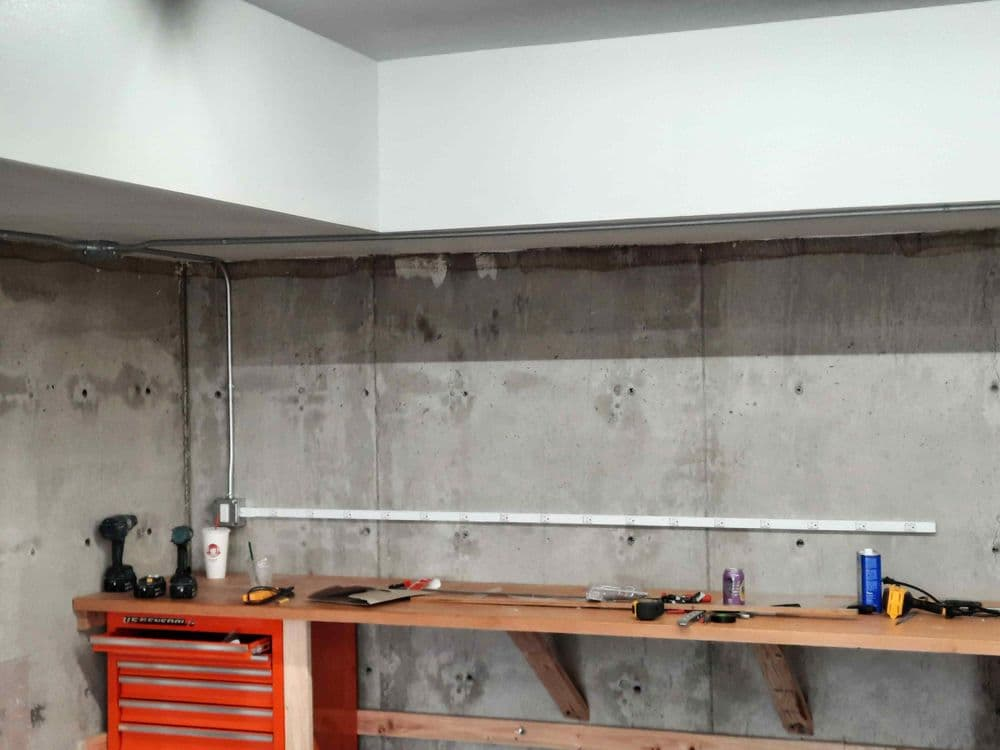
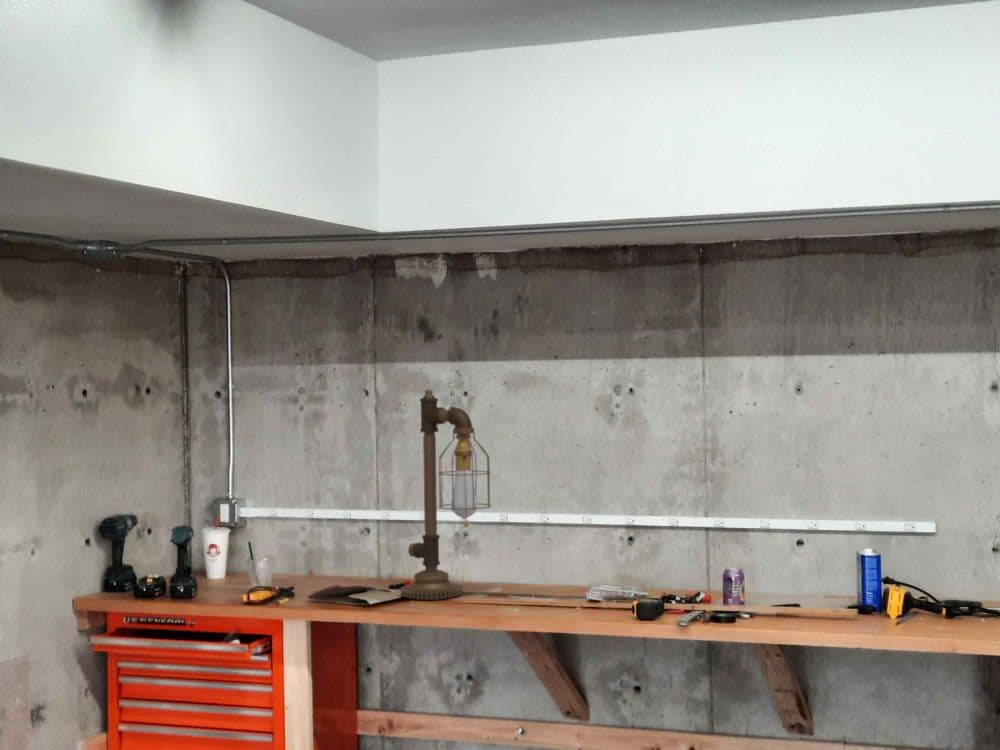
+ desk lamp [400,389,492,601]
